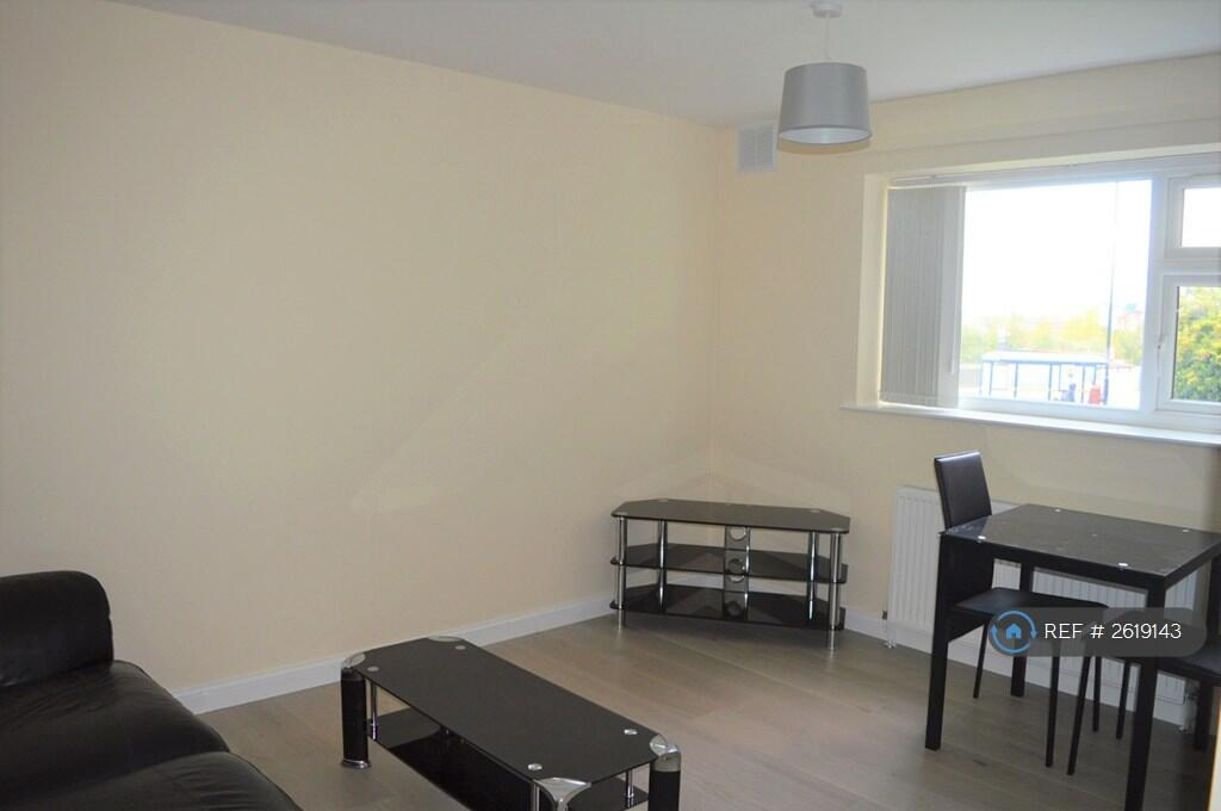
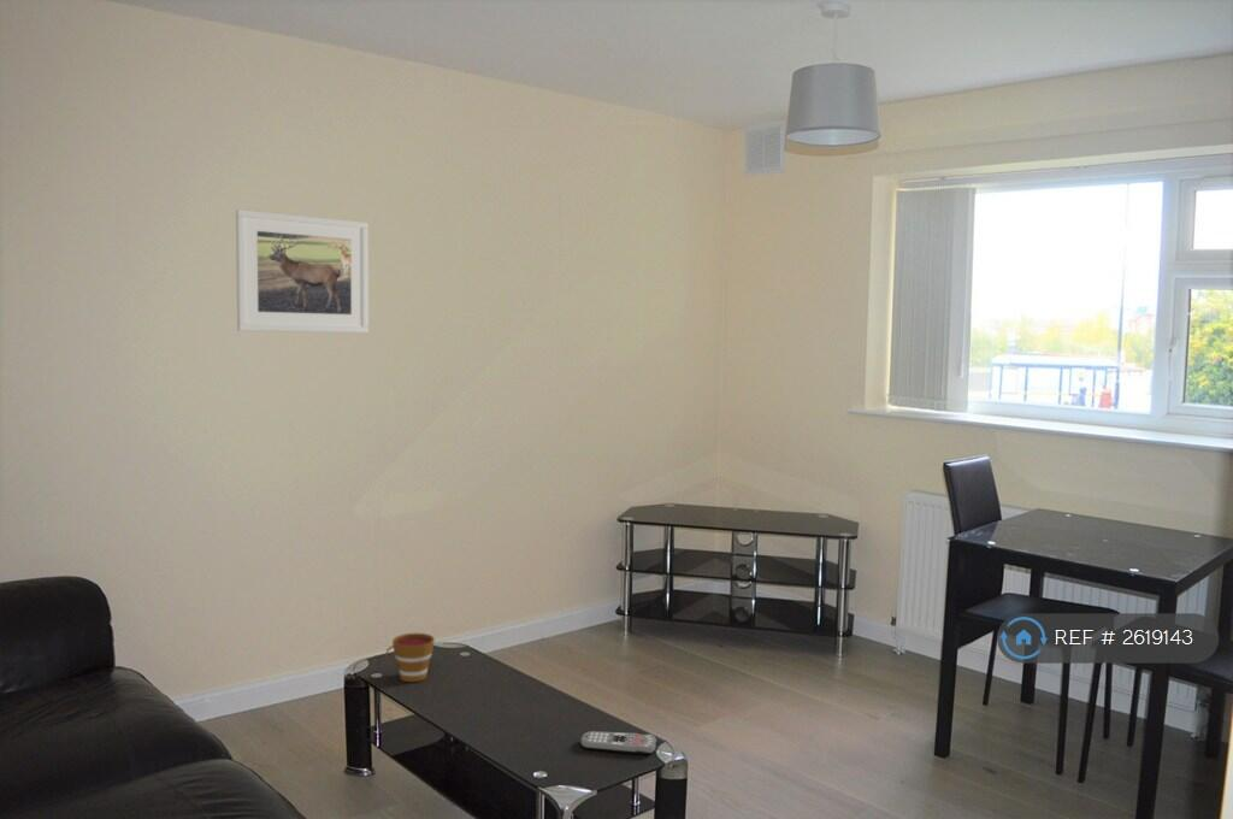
+ remote control [579,730,657,755]
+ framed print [235,208,370,334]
+ cup [384,632,436,683]
